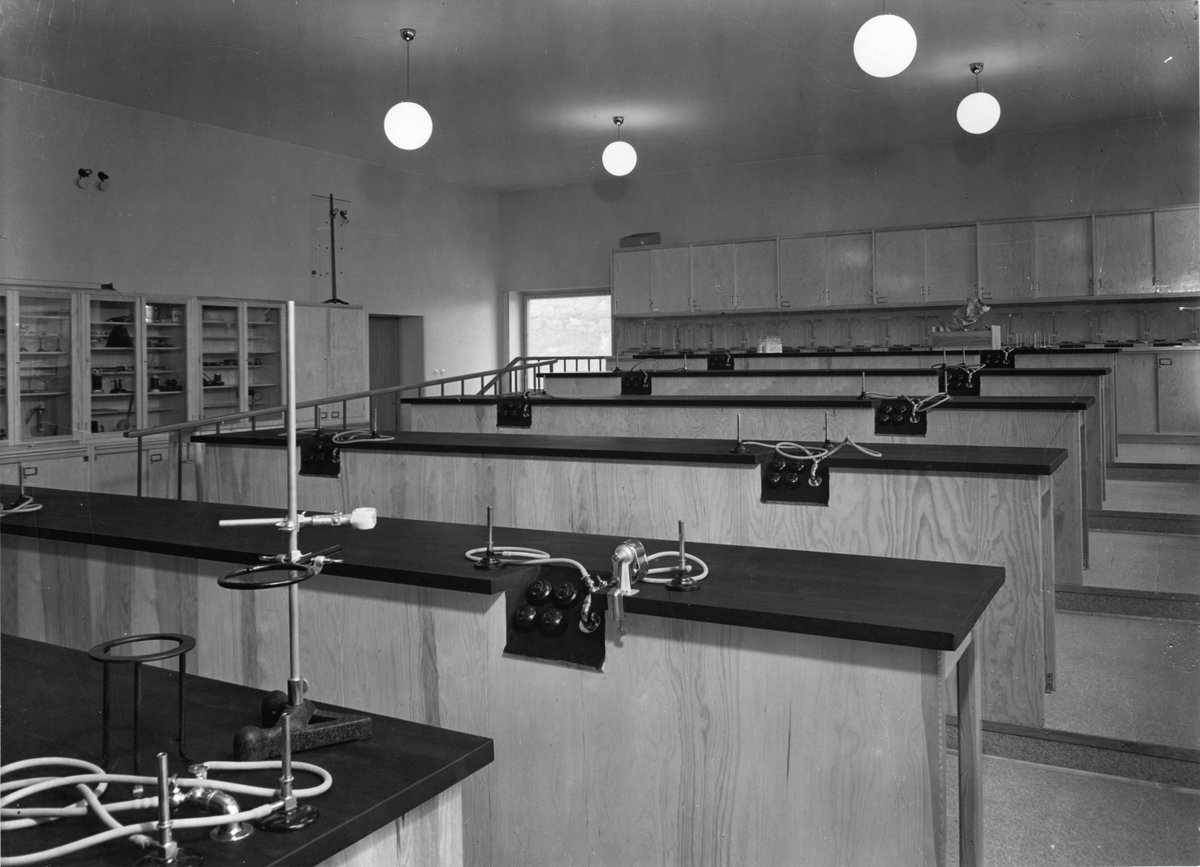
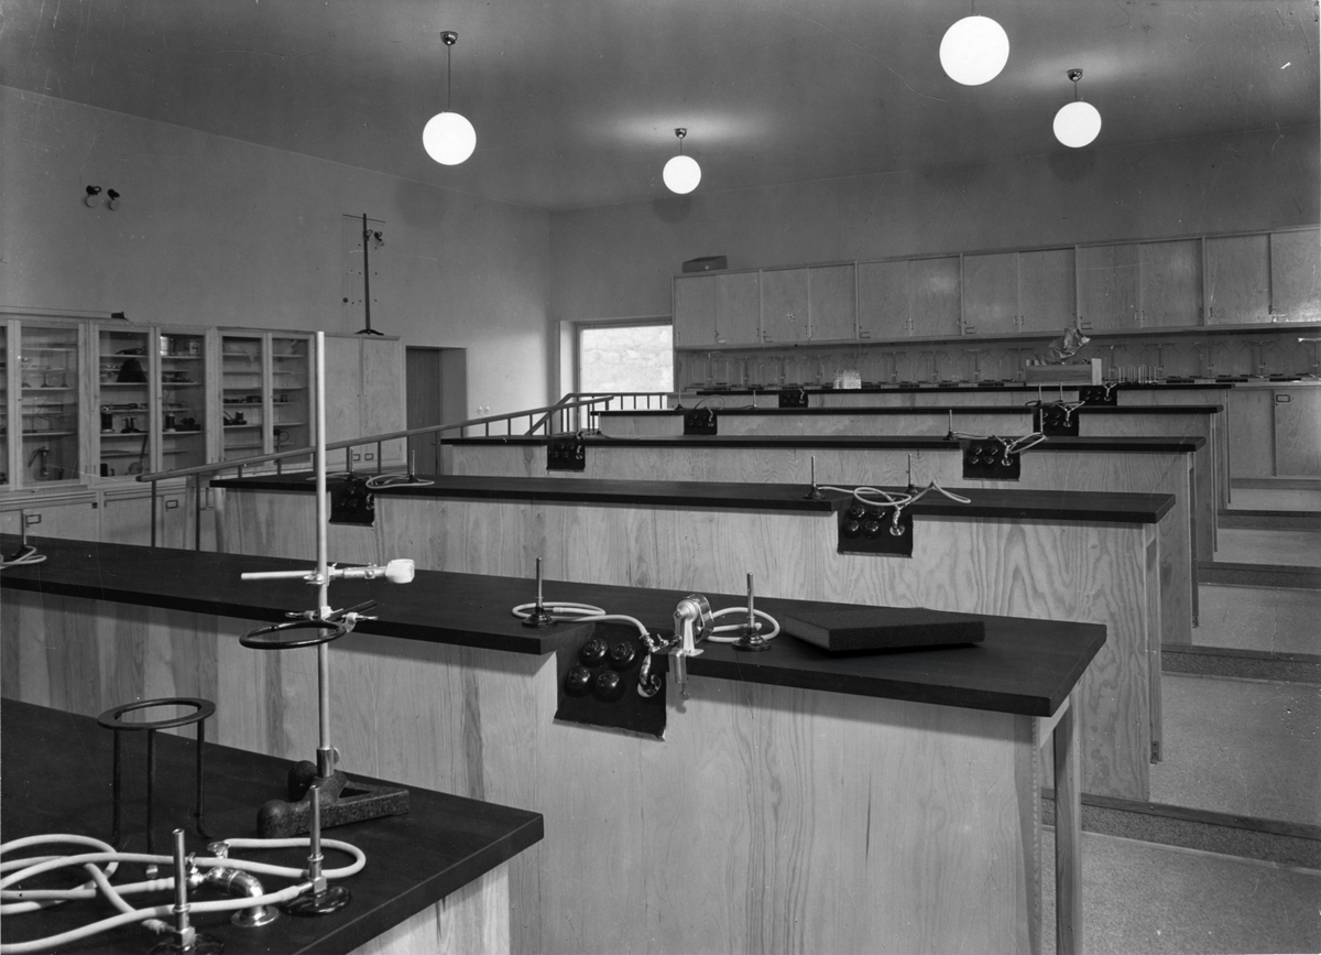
+ notebook [782,606,986,652]
